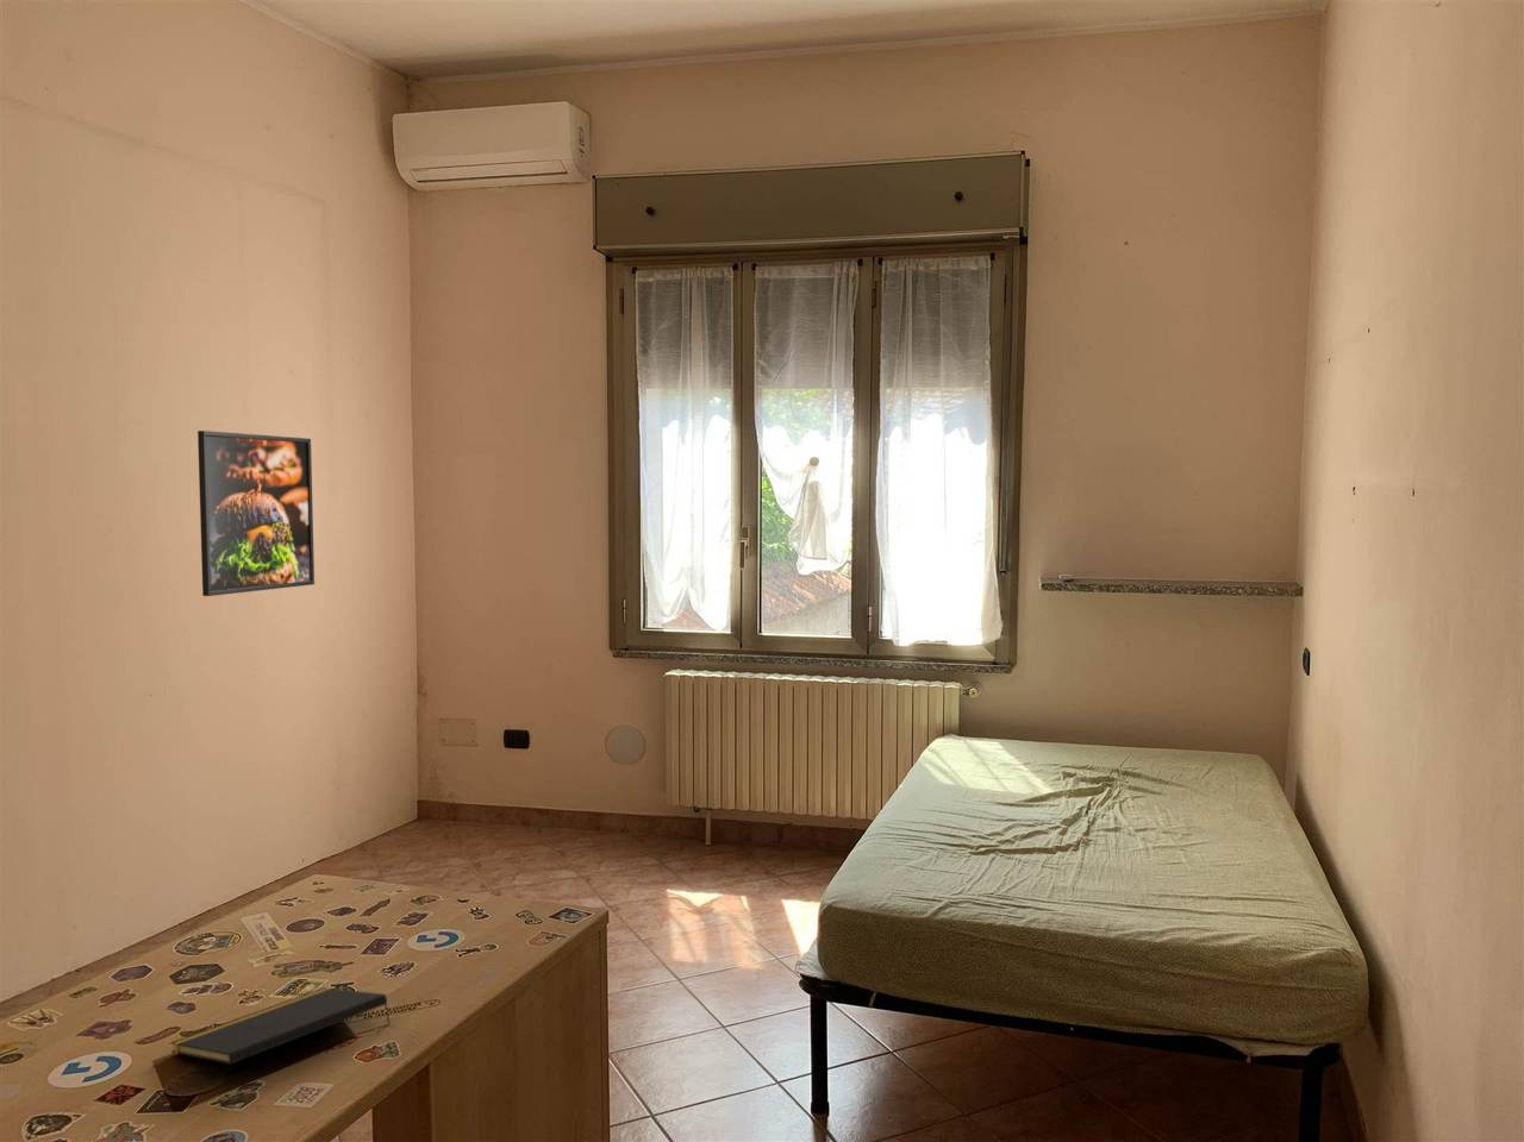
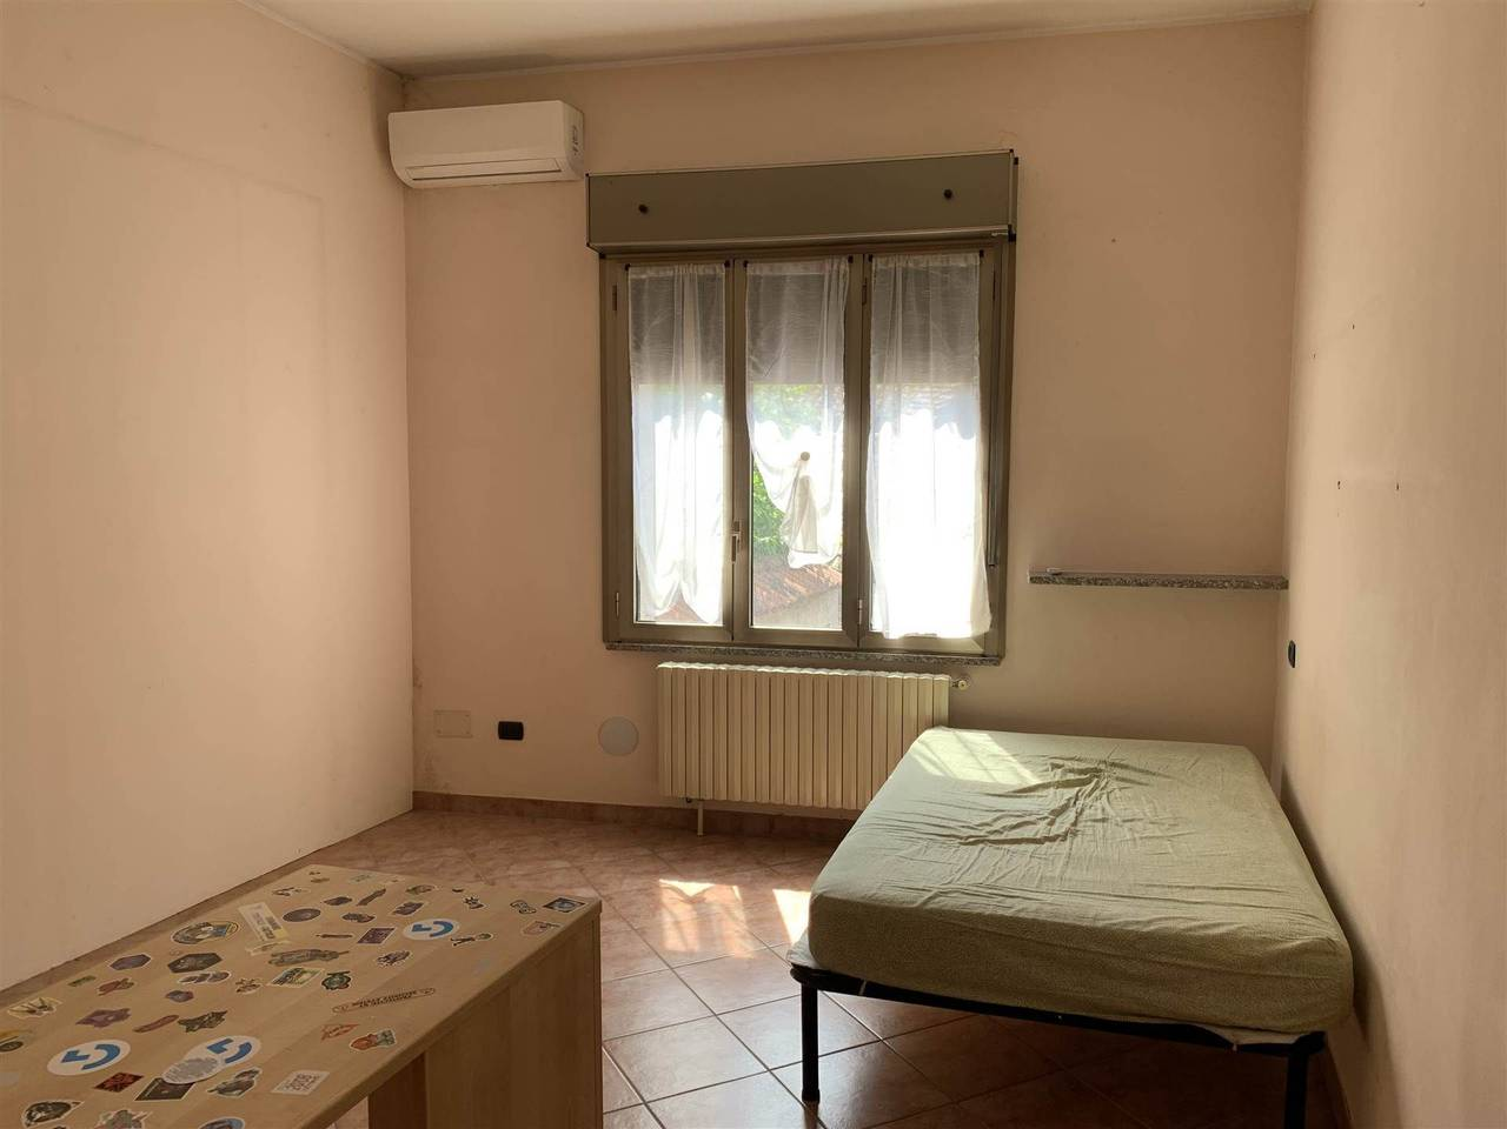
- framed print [197,429,316,597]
- notepad [169,986,391,1066]
